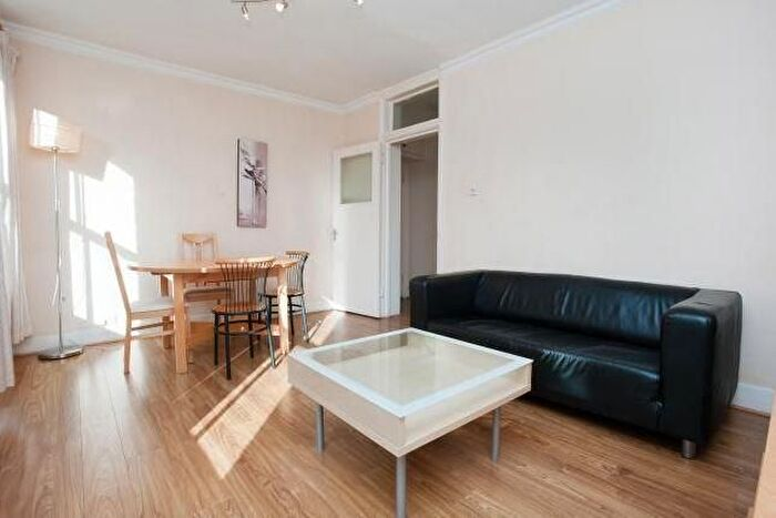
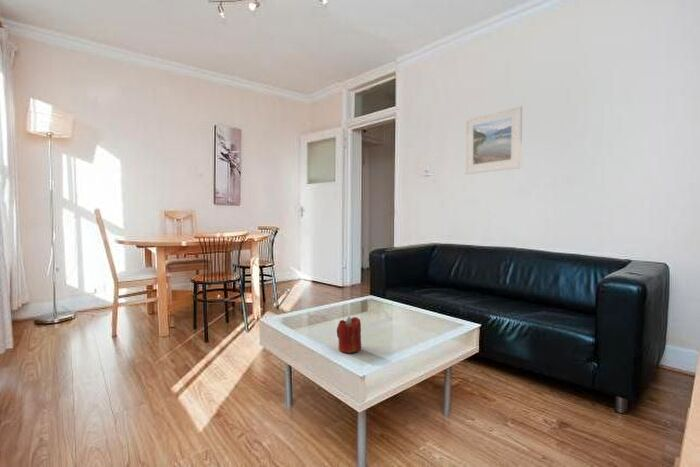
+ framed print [464,104,523,175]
+ candle [336,315,362,354]
